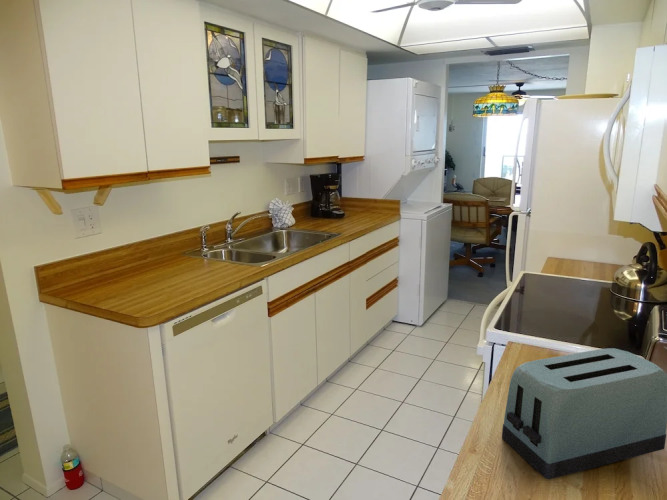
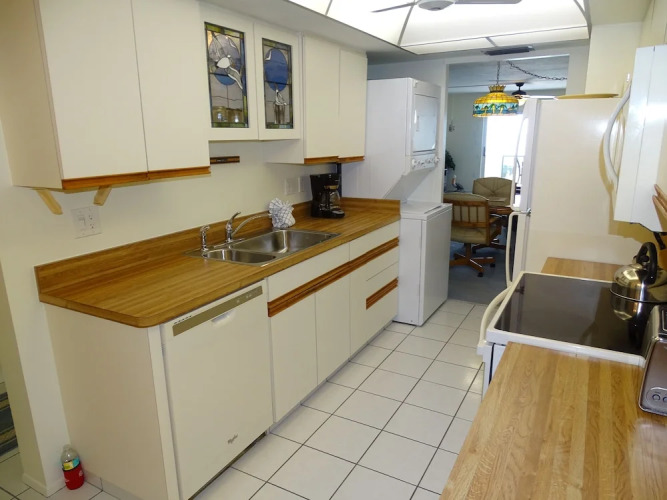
- toaster [501,347,667,480]
